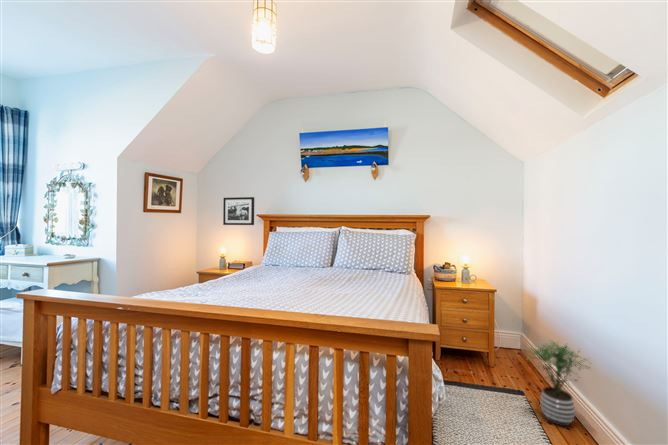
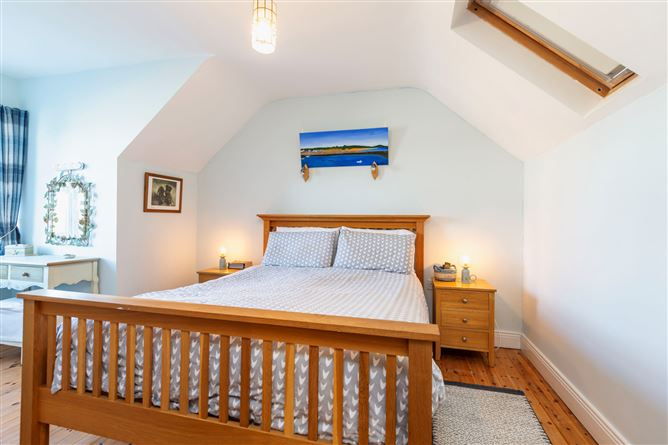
- potted plant [524,339,593,427]
- picture frame [222,196,255,226]
